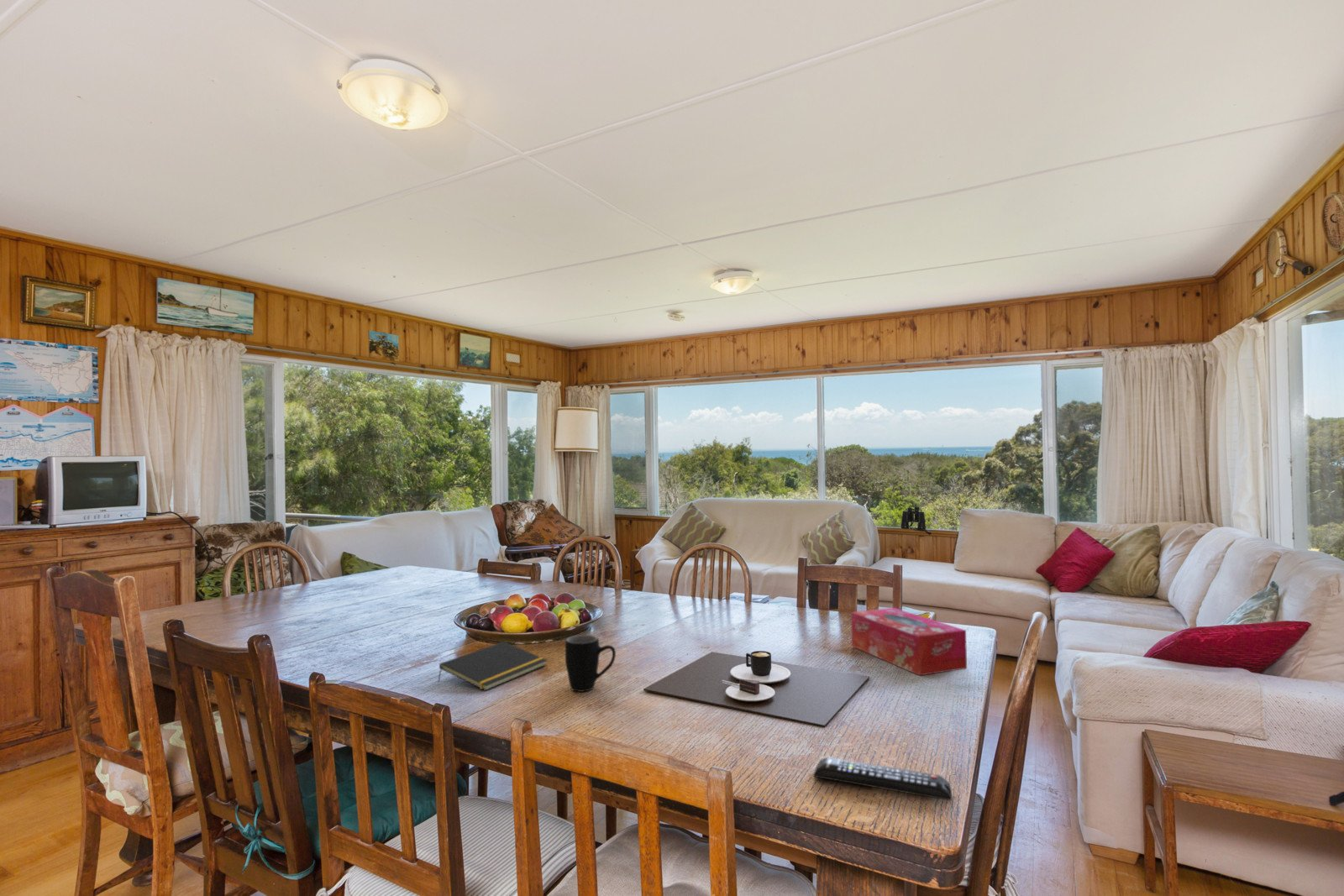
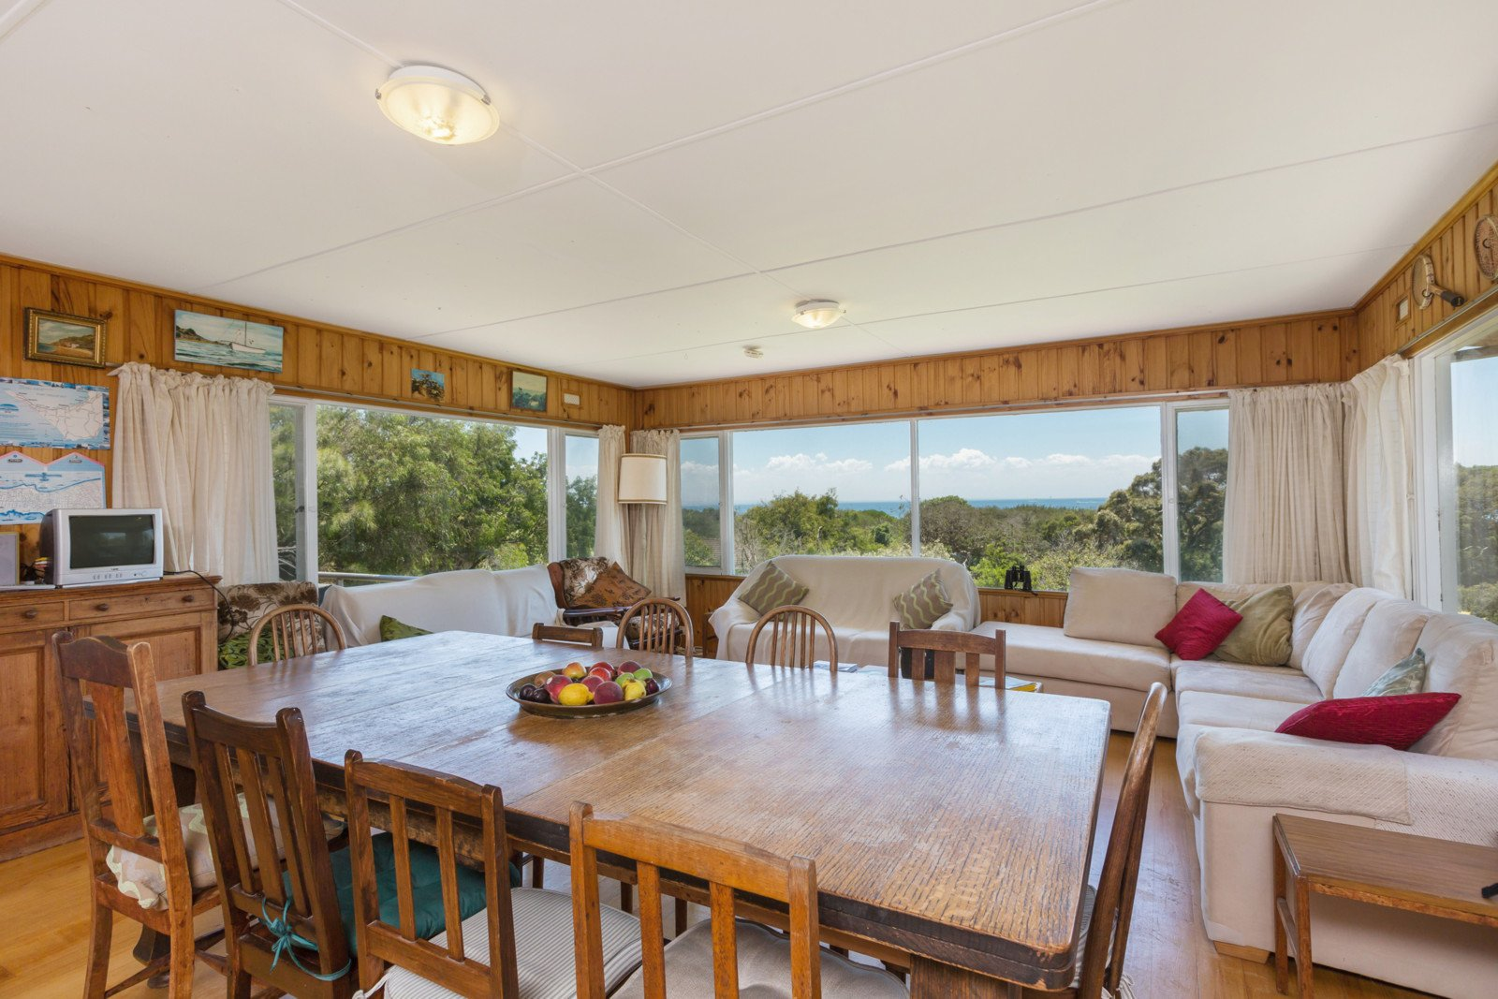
- notepad [437,641,548,691]
- tissue box [850,607,968,676]
- mug [564,634,617,693]
- place mat [643,650,870,728]
- remote control [812,757,953,801]
